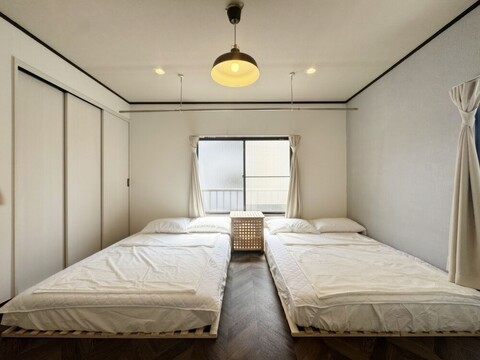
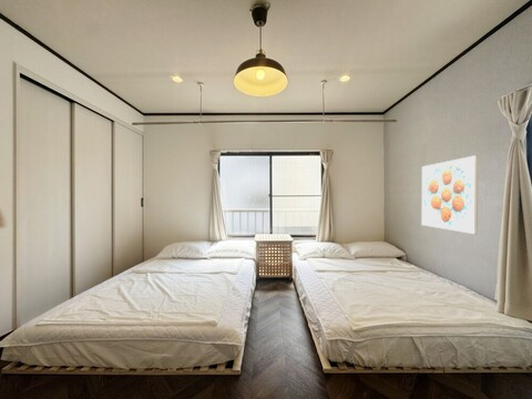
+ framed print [421,154,479,235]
